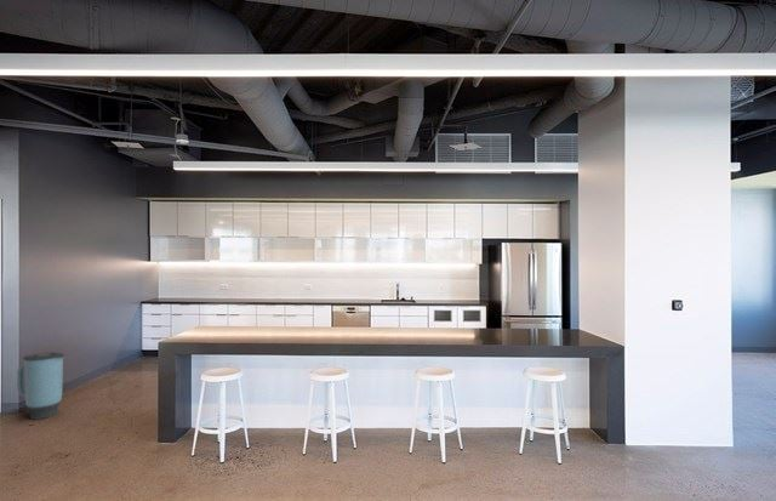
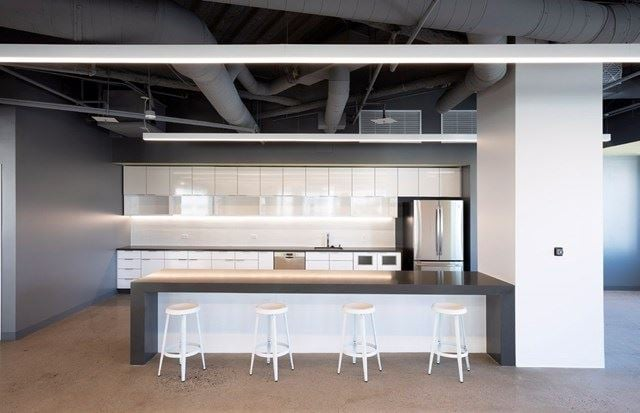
- trash can [16,352,65,421]
